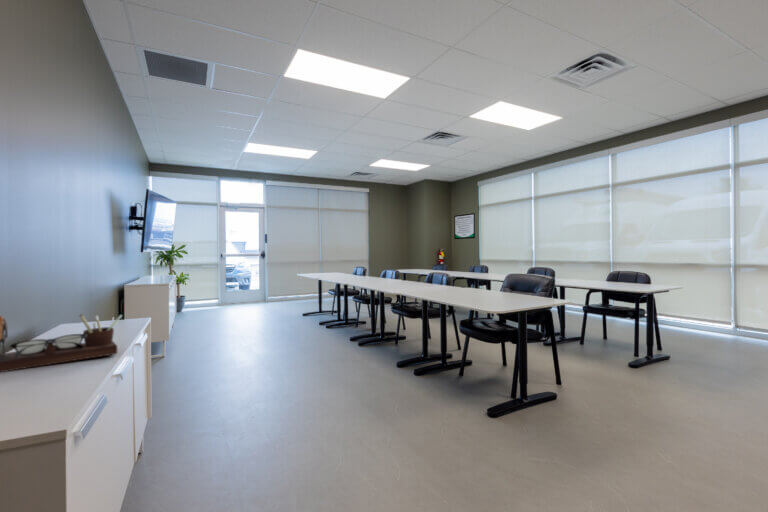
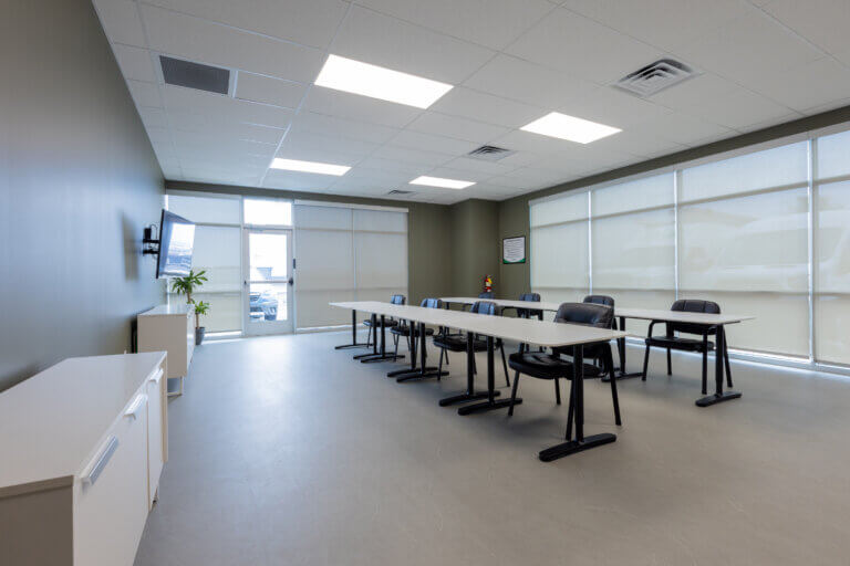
- desk organizer [0,313,123,373]
